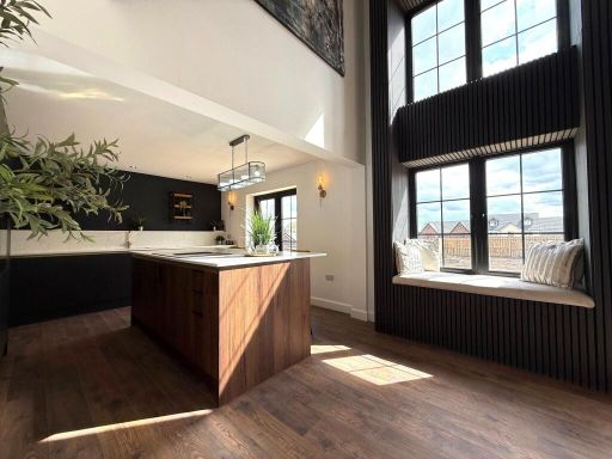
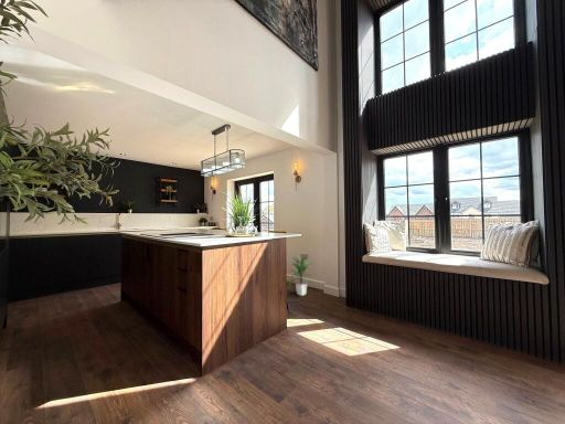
+ indoor plant [287,255,319,297]
